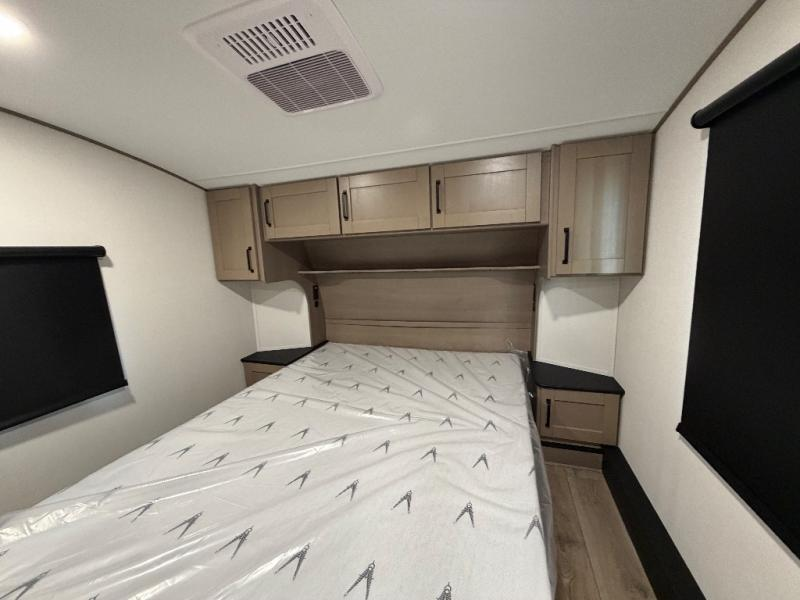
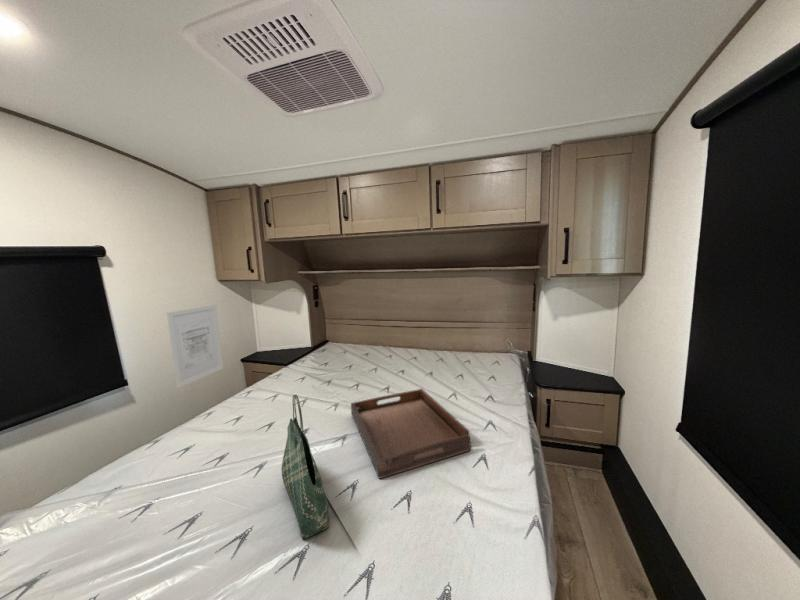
+ wall art [166,304,224,389]
+ serving tray [350,388,472,480]
+ tote bag [280,394,330,540]
